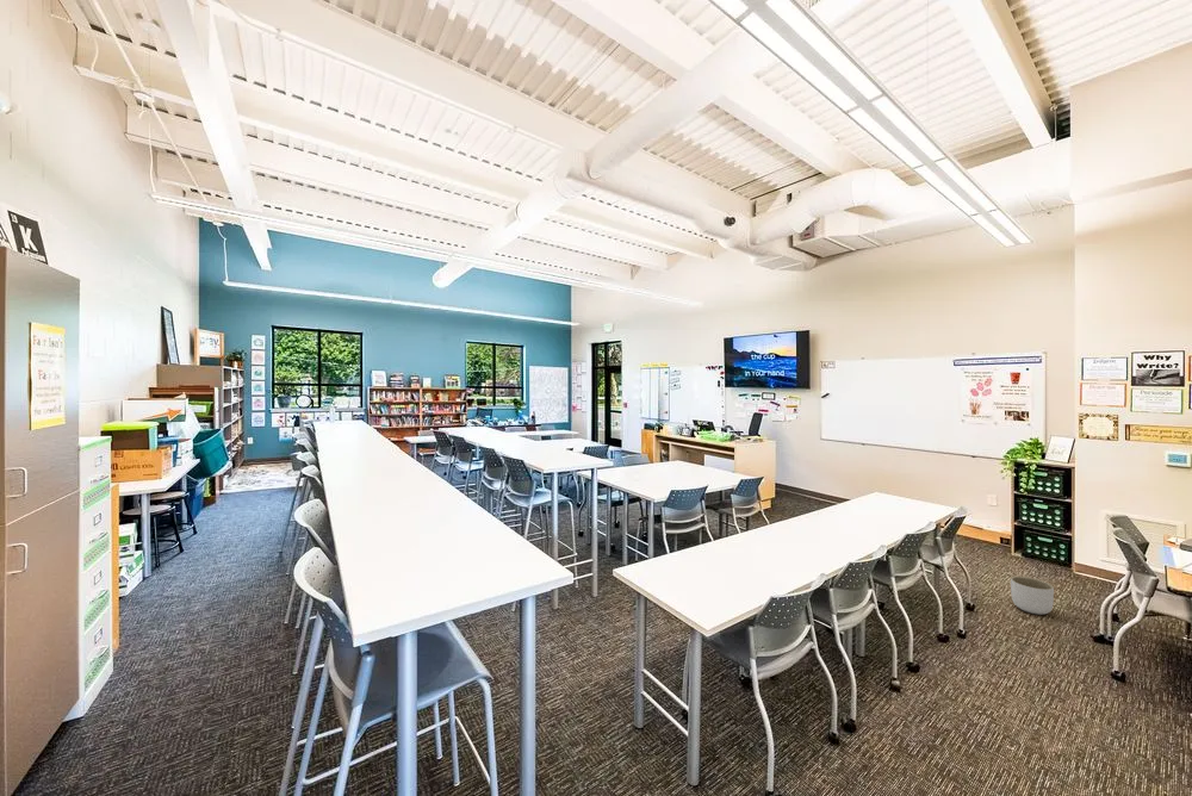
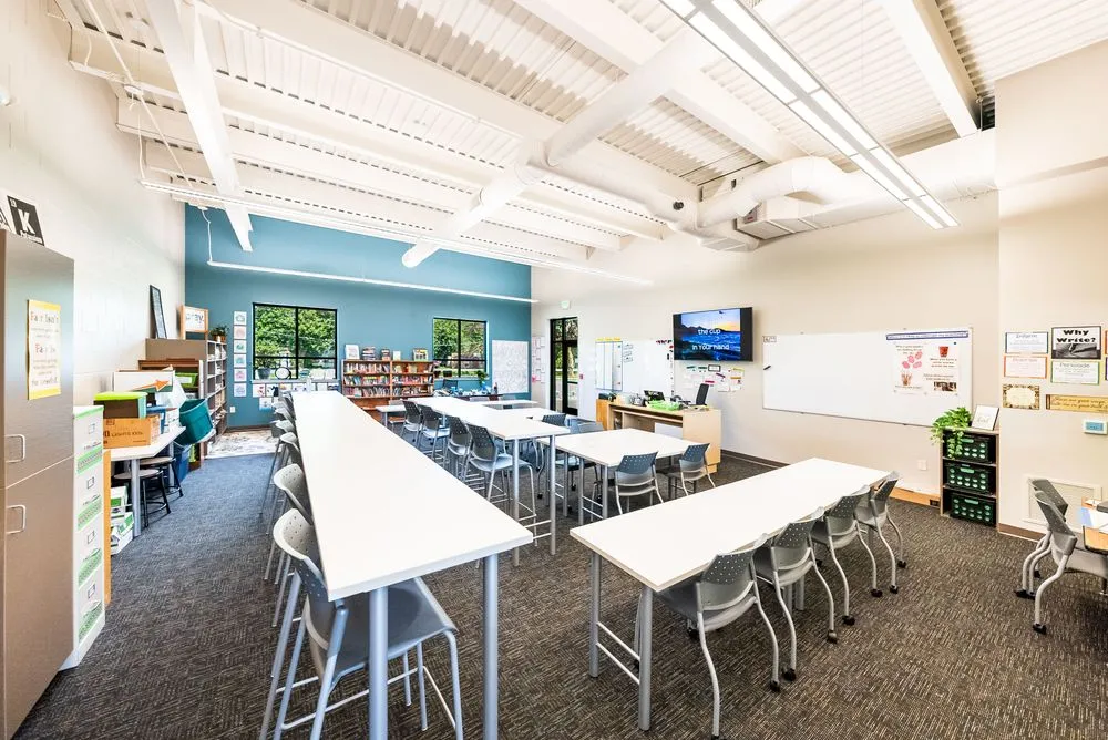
- planter [1010,576,1055,616]
